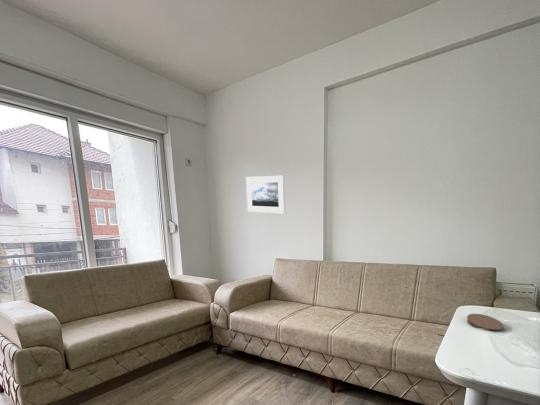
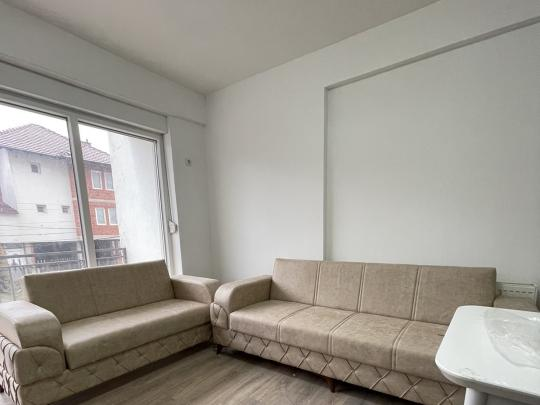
- coaster [466,313,505,331]
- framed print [245,174,286,214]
